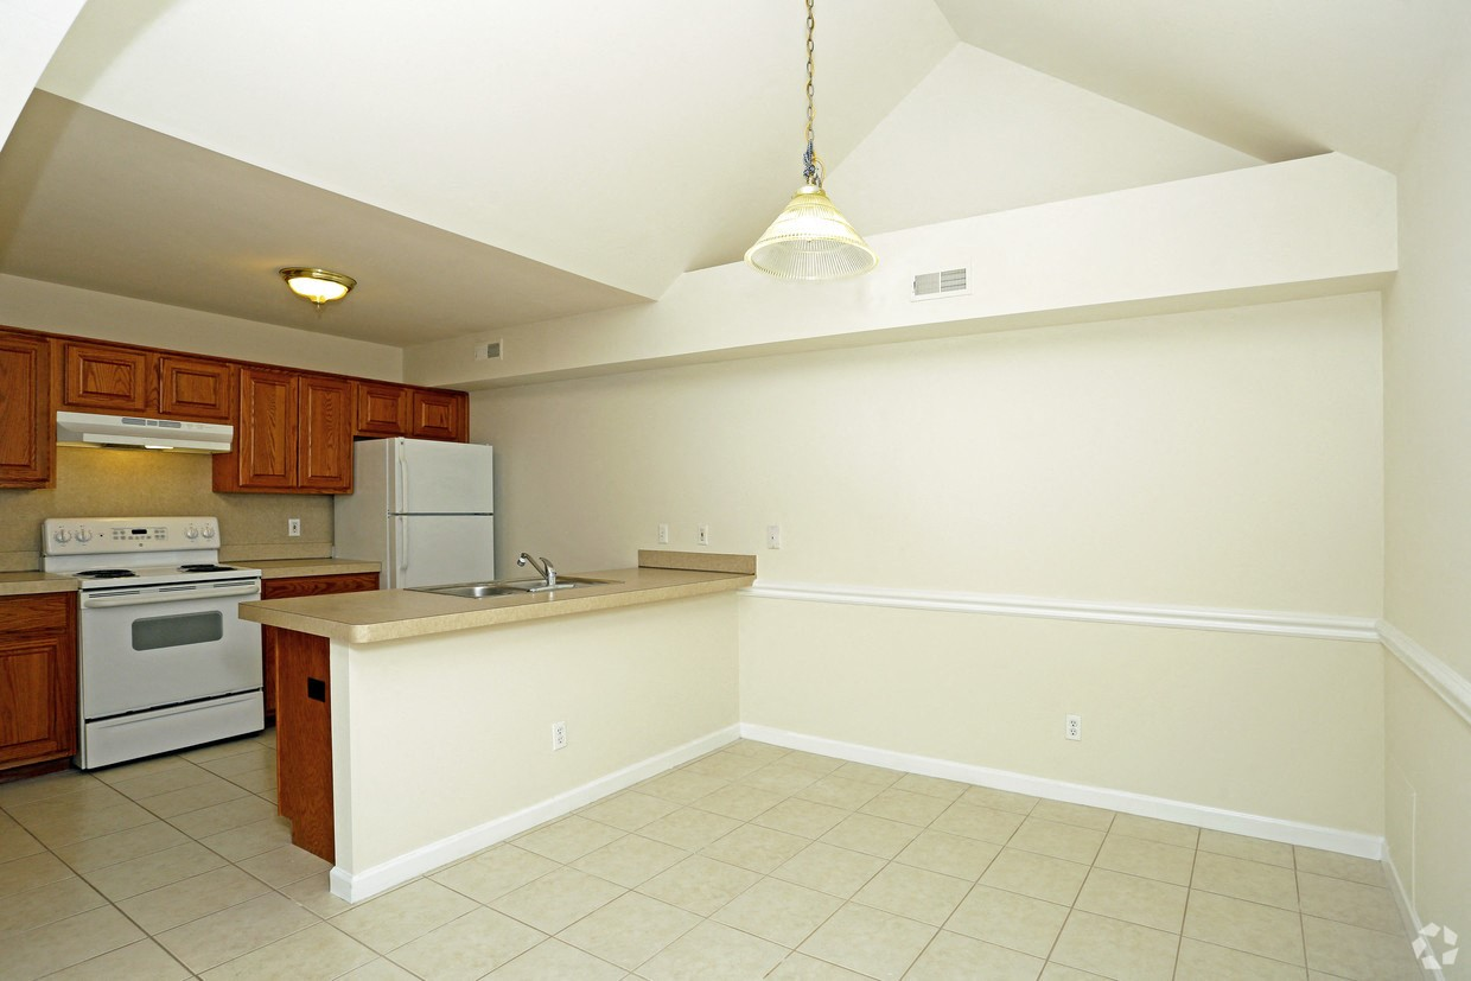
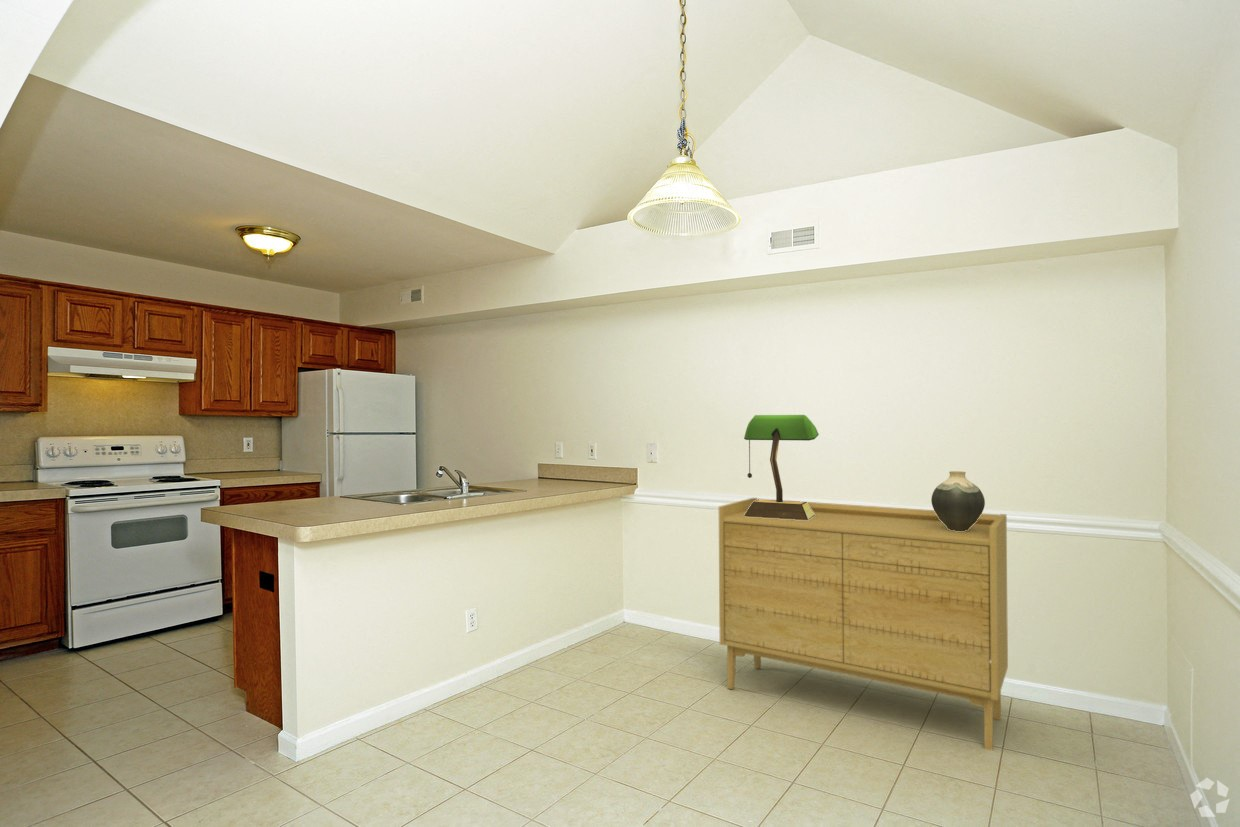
+ vase [930,470,986,531]
+ sideboard [718,497,1009,752]
+ table lamp [743,414,820,520]
